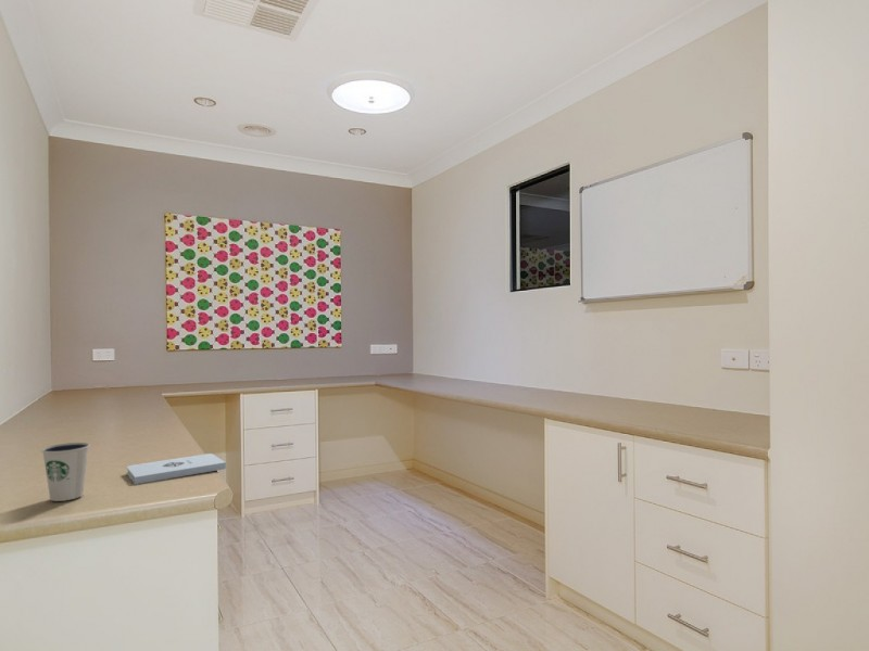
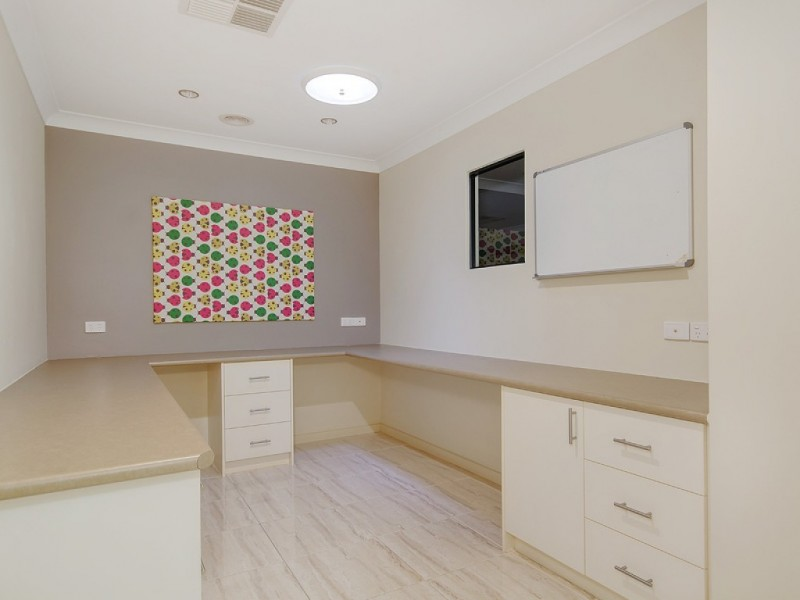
- dixie cup [40,442,91,502]
- notepad [126,452,227,485]
